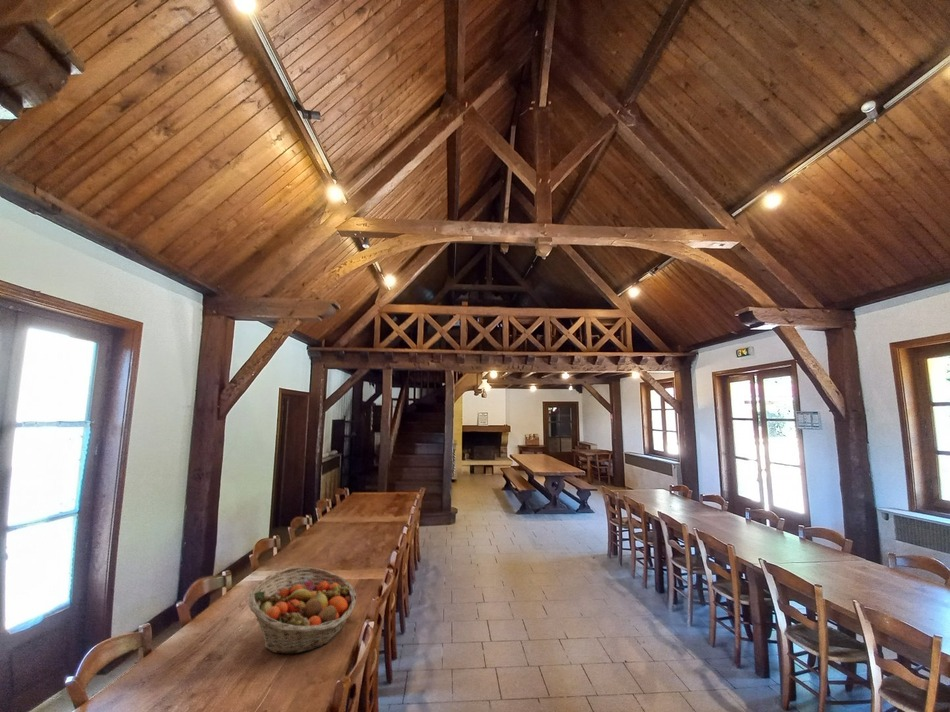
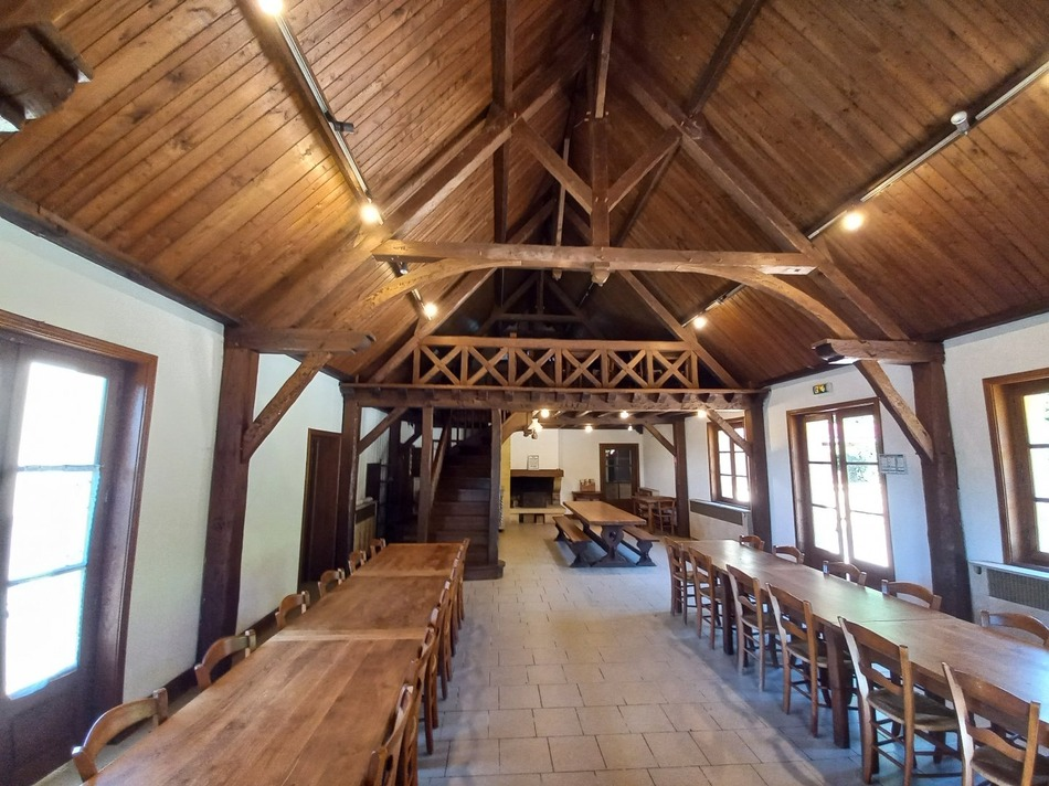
- fruit basket [247,566,358,655]
